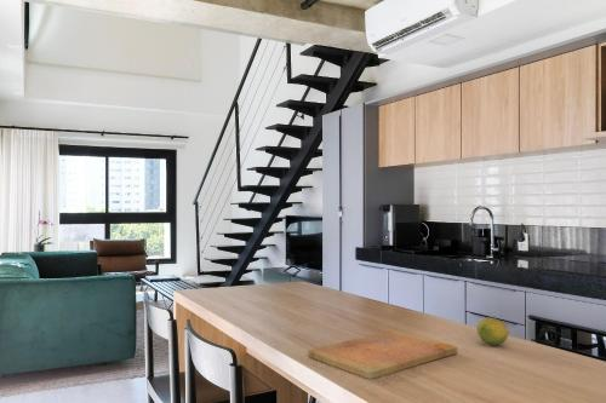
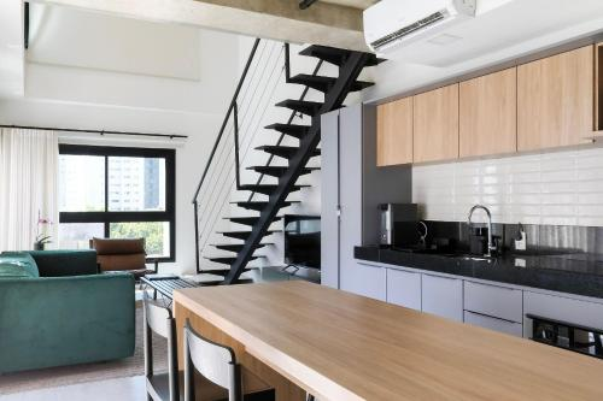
- fruit [476,317,509,346]
- cutting board [308,329,458,380]
